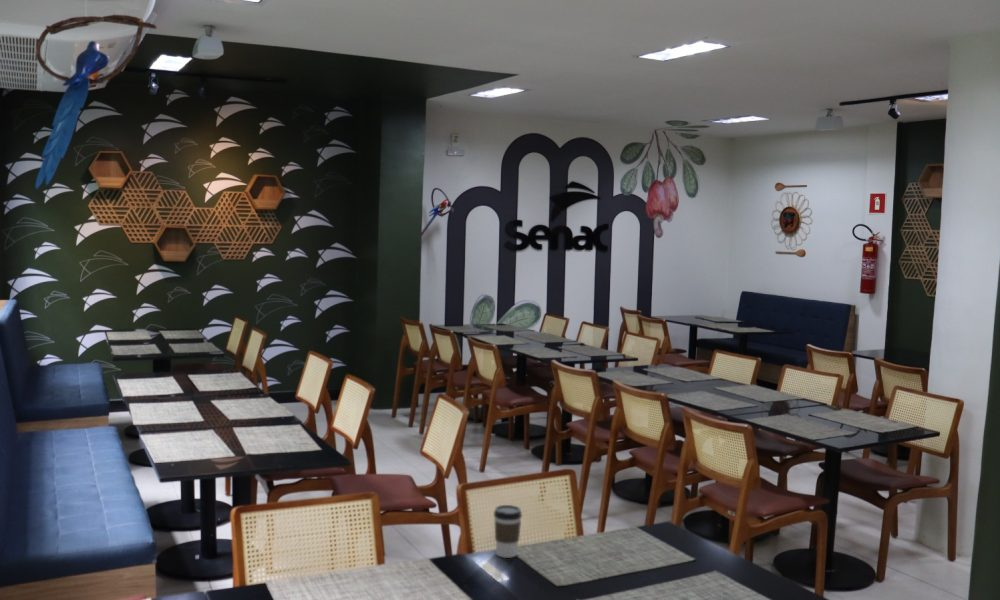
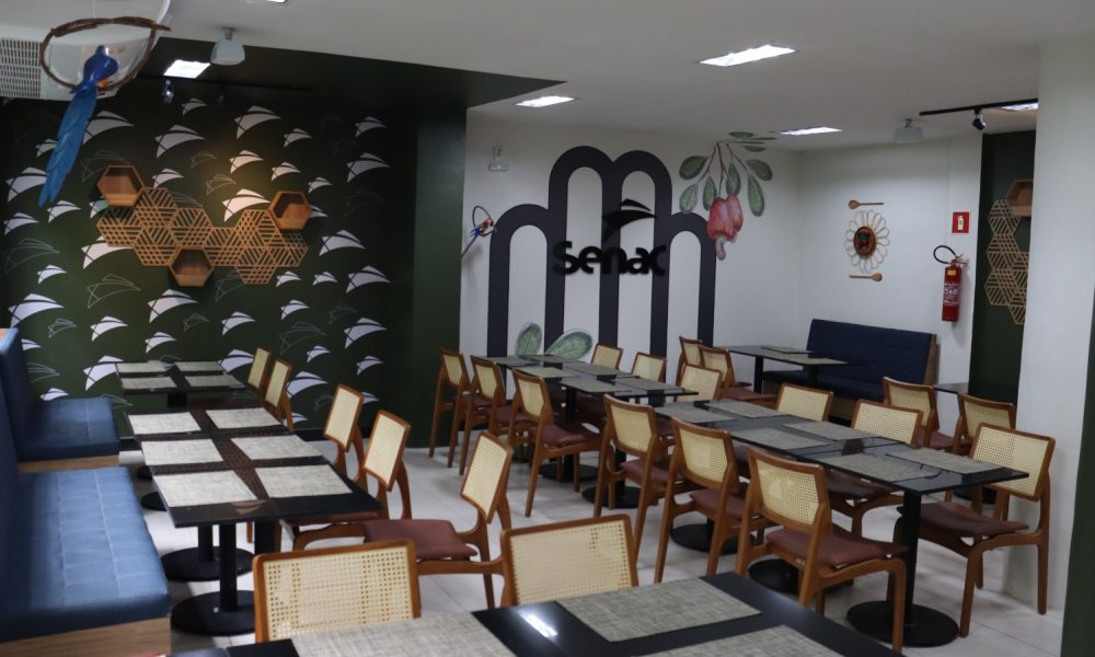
- coffee cup [493,504,523,559]
